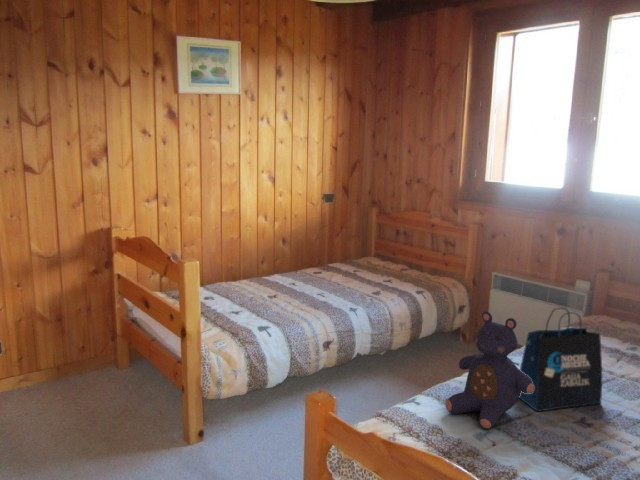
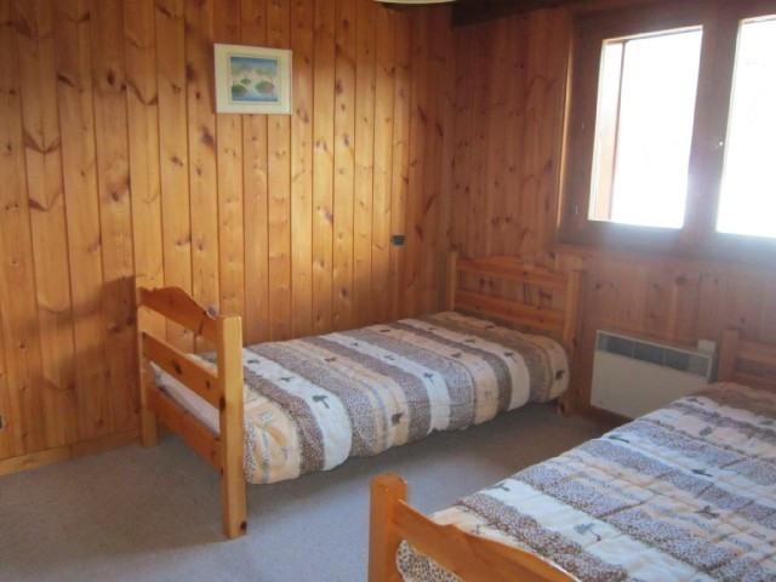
- teddy bear [445,310,534,430]
- tote bag [518,307,603,413]
